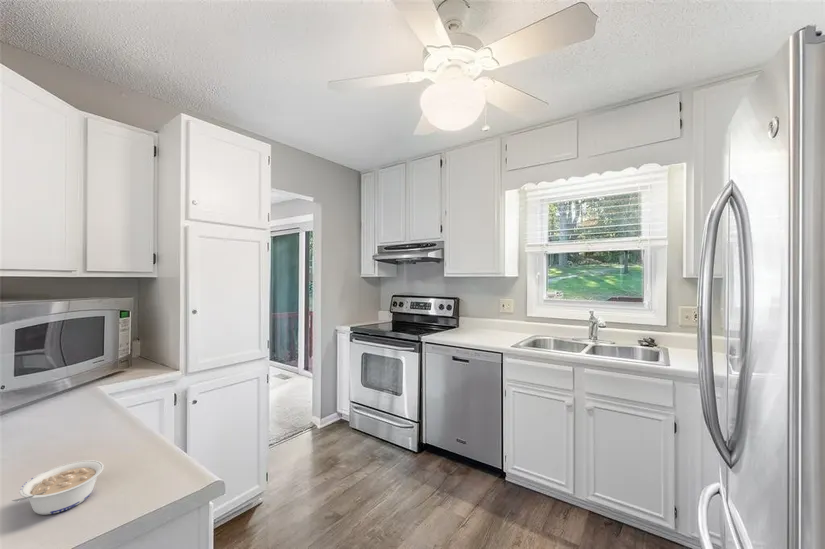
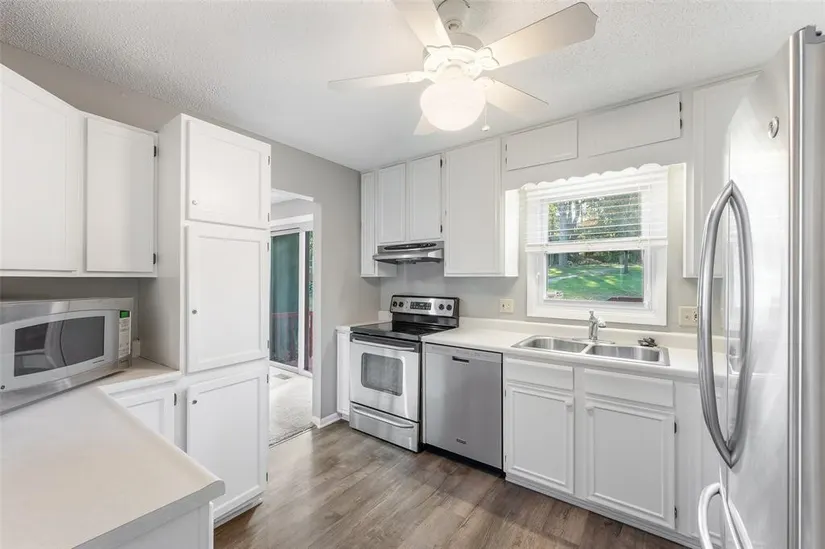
- legume [11,459,105,516]
